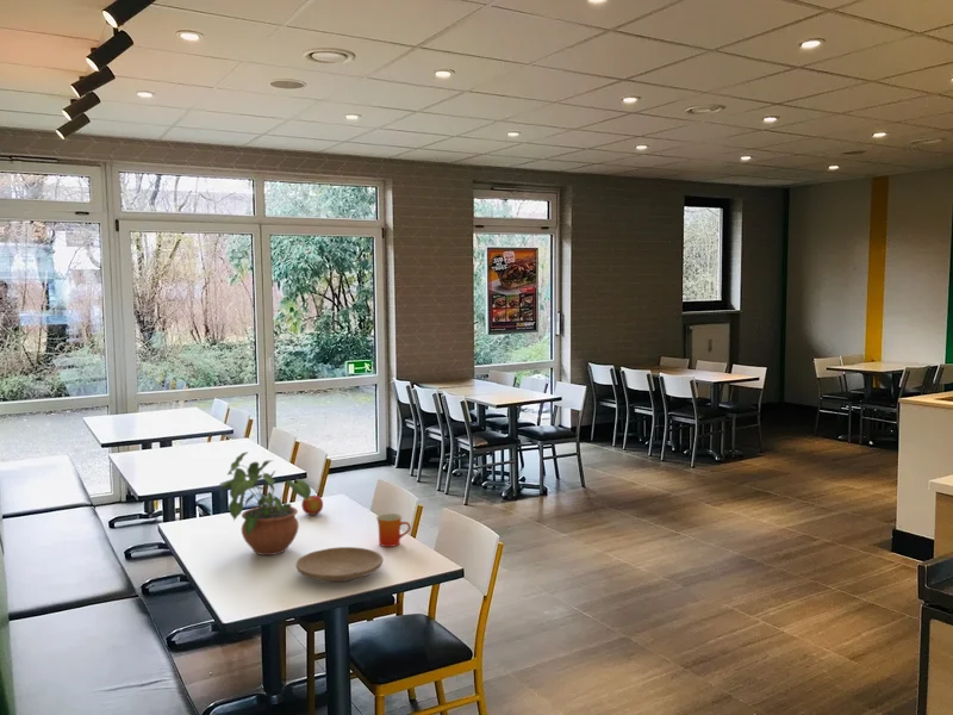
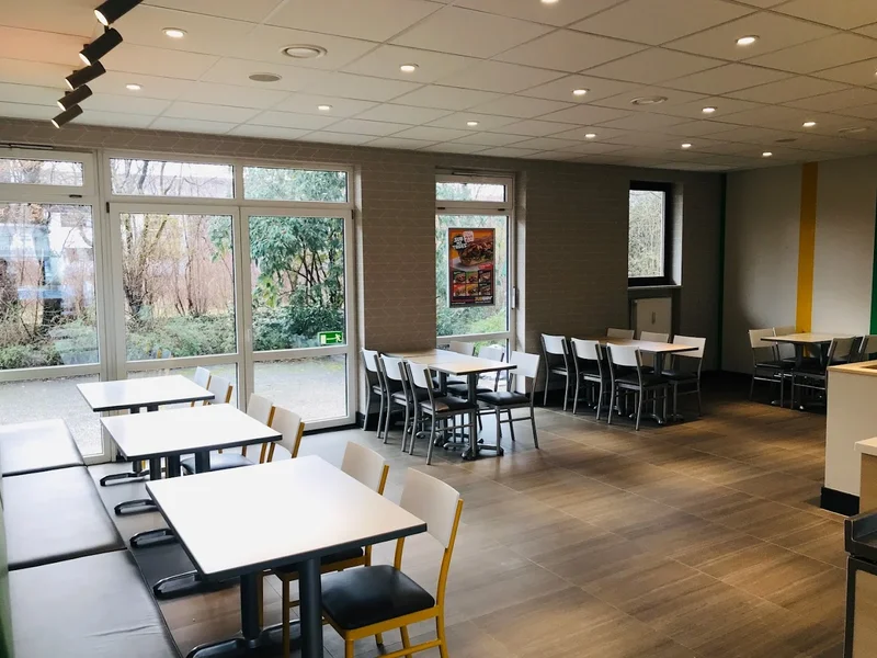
- mug [375,512,412,548]
- potted plant [217,450,312,557]
- apple [300,495,324,516]
- plate [294,546,384,583]
